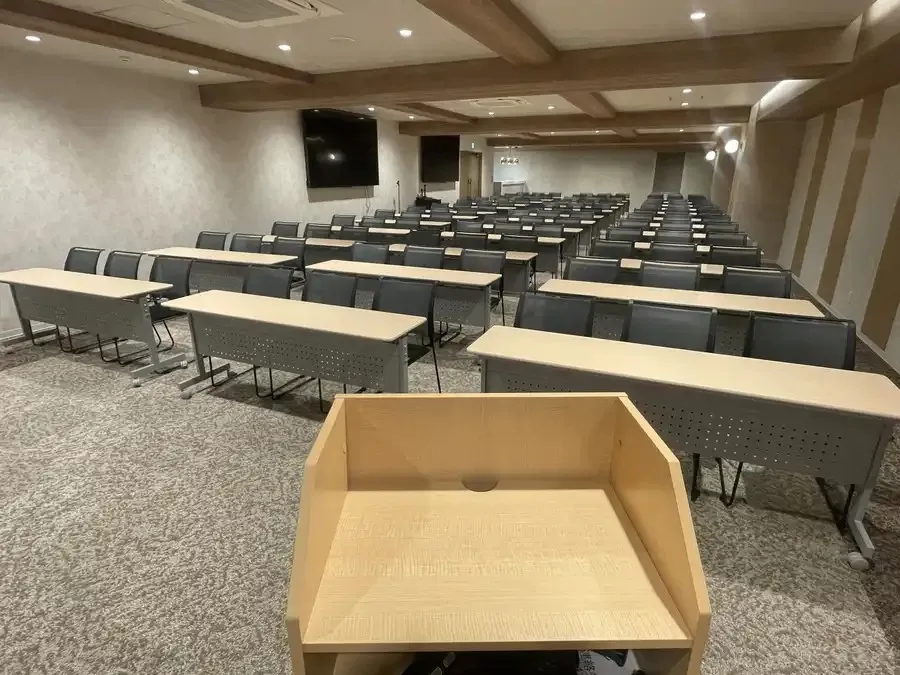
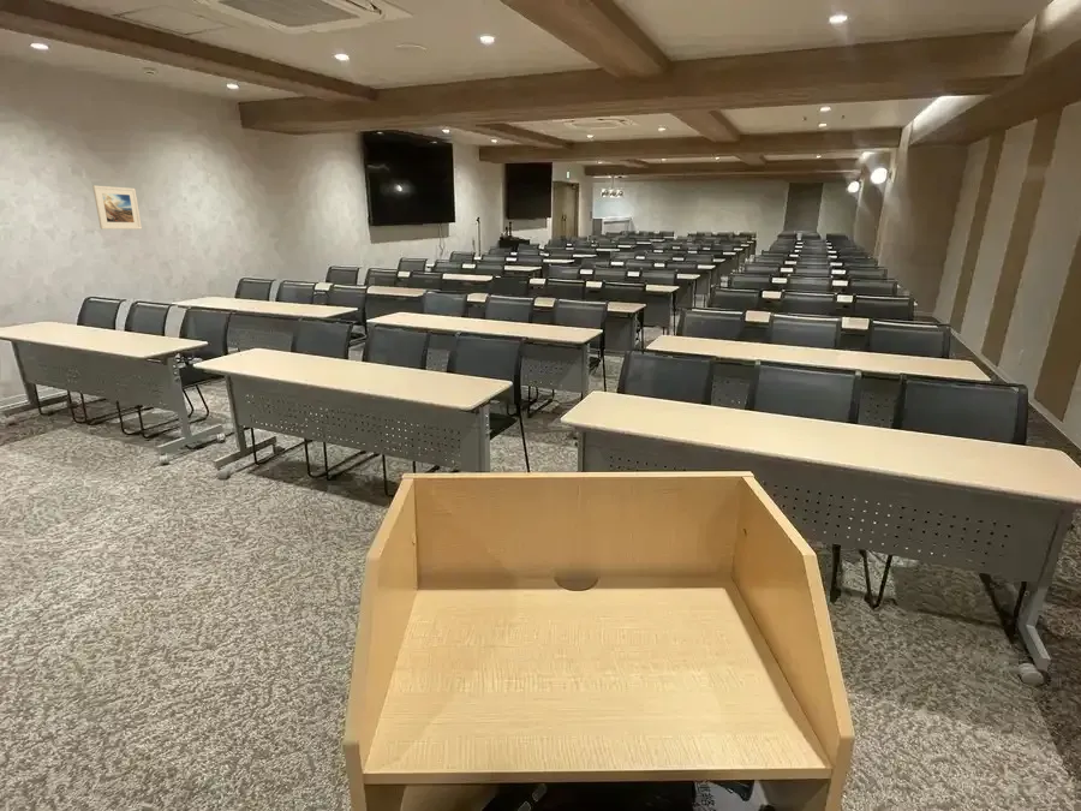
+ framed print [91,184,143,231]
